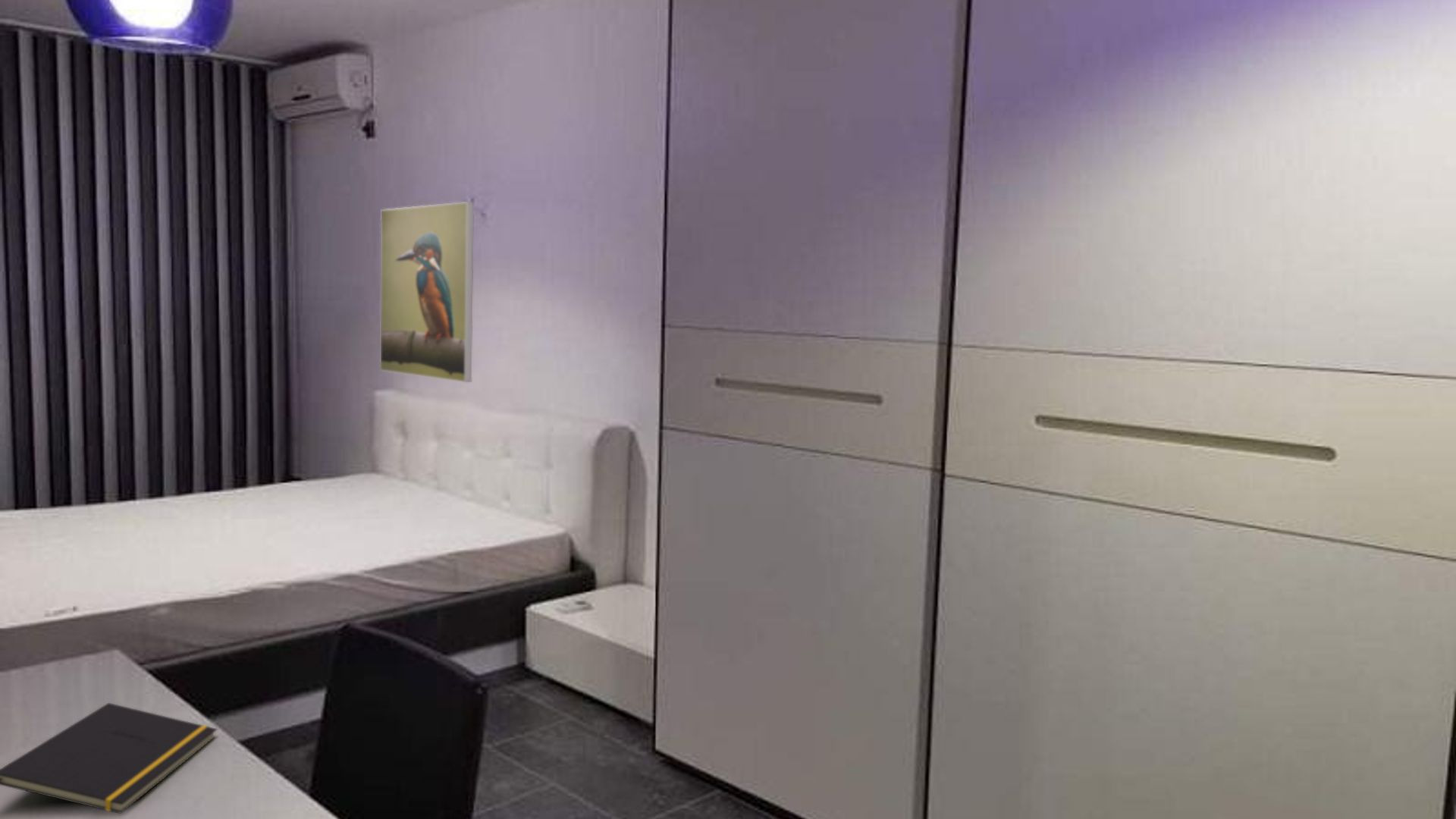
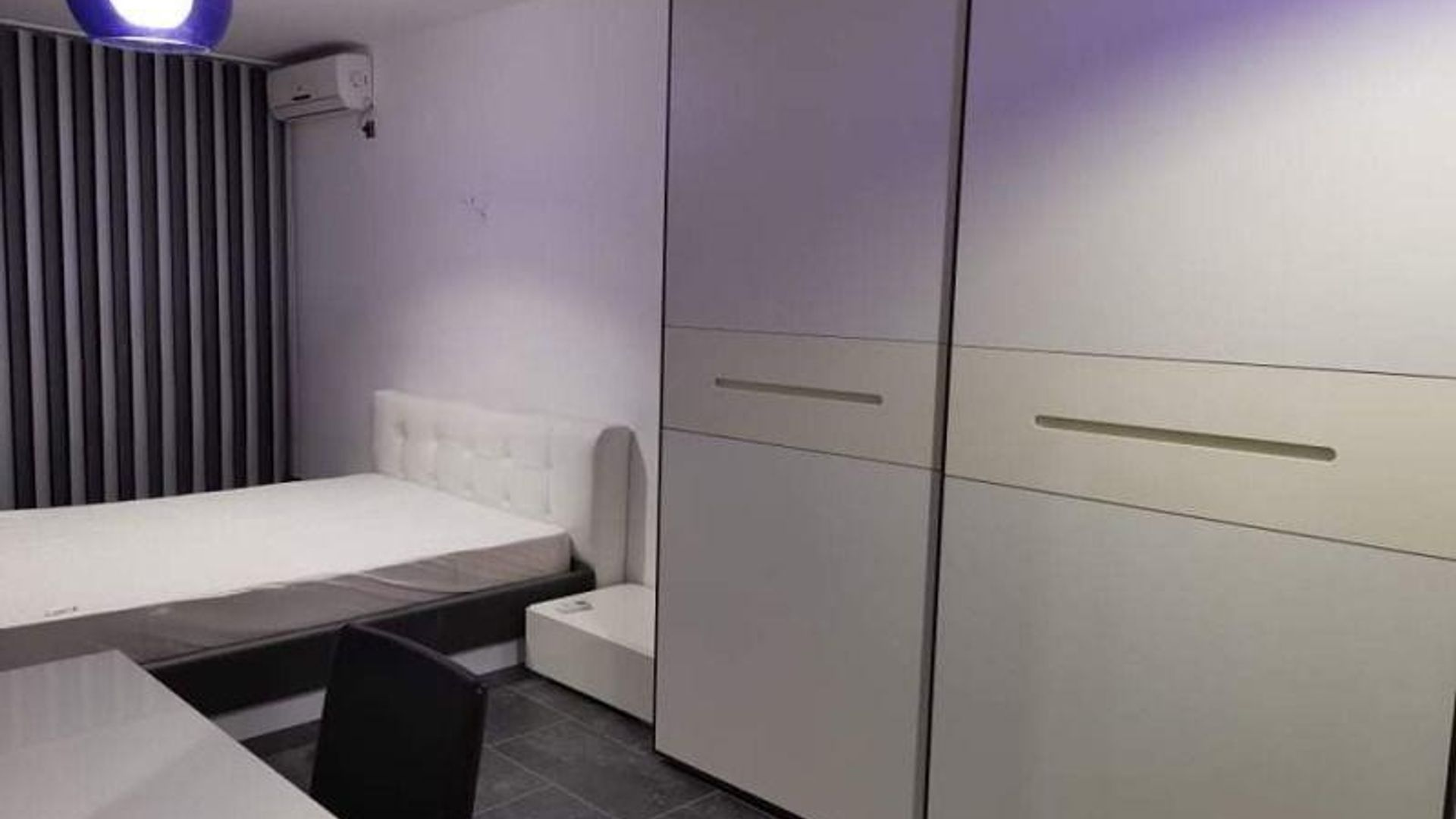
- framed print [379,201,475,383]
- notepad [0,702,218,814]
